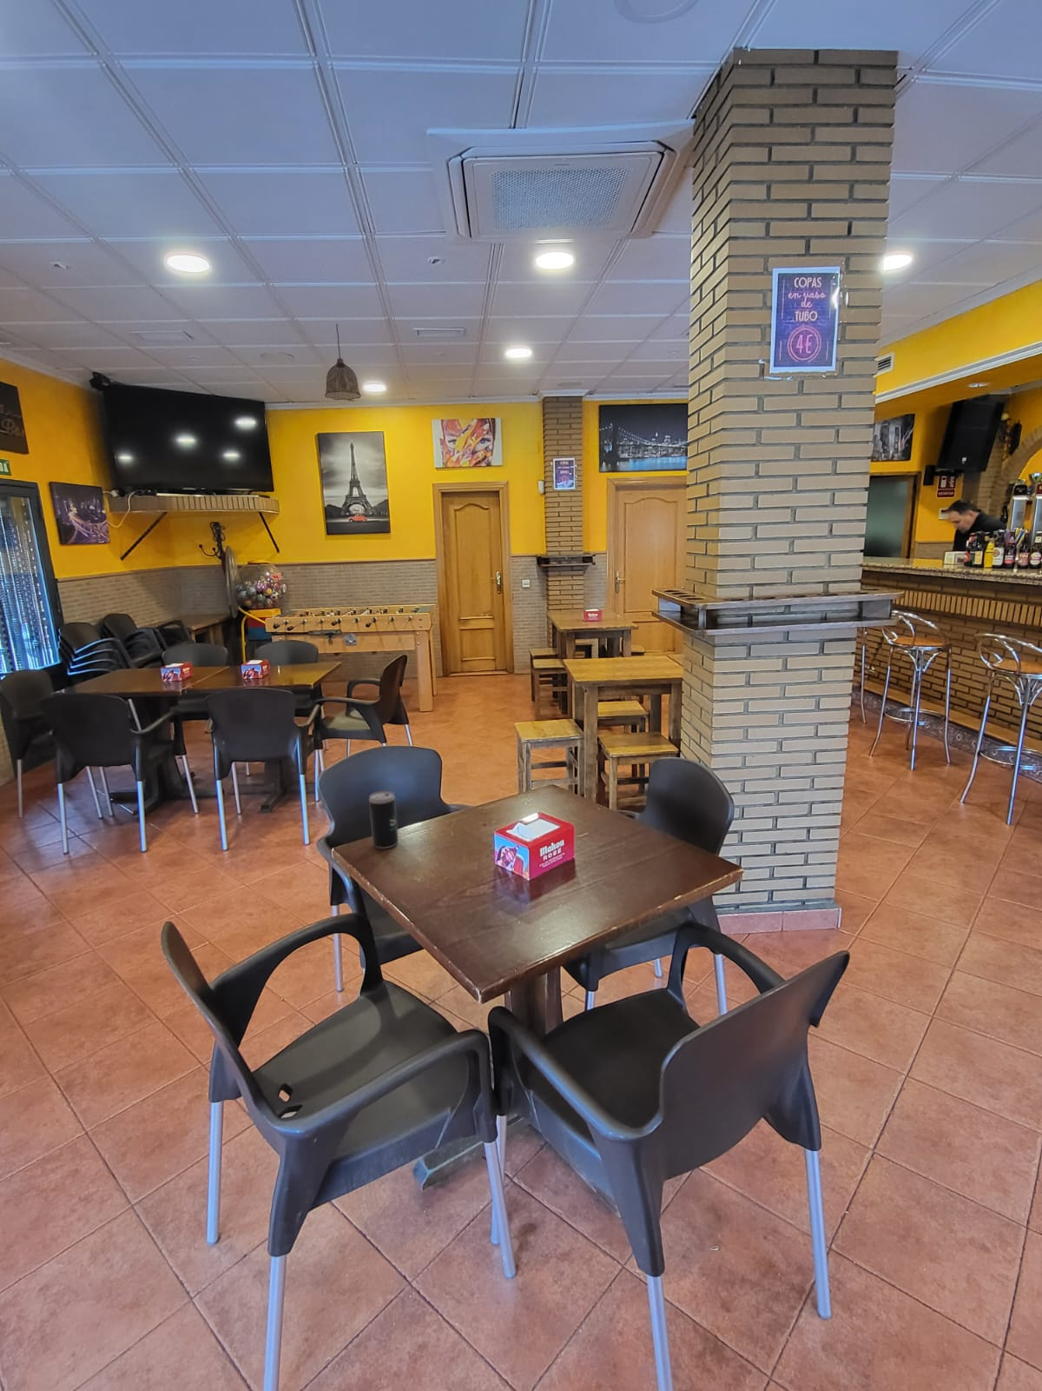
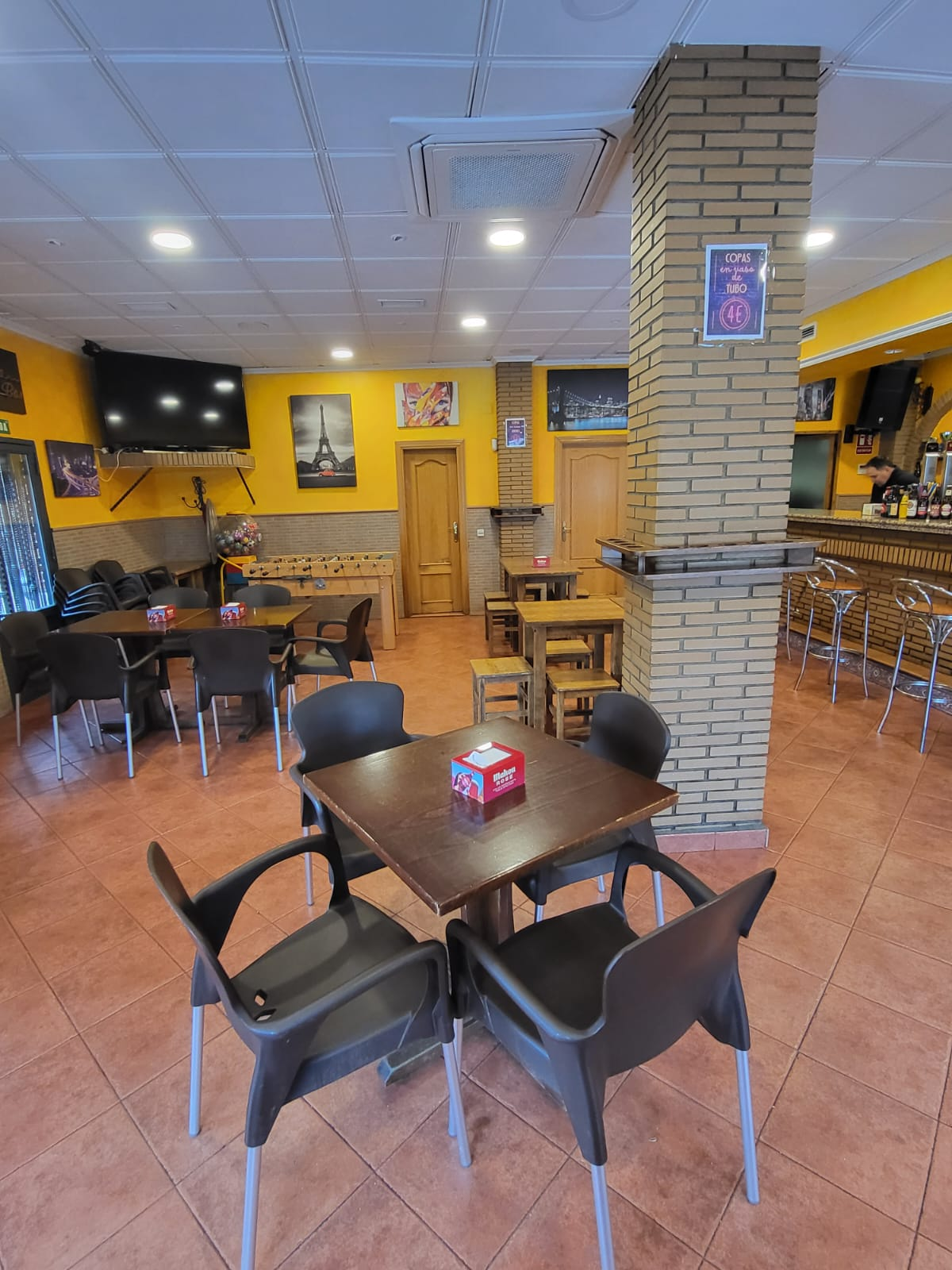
- beverage can [368,791,400,849]
- pendant lamp [324,322,362,401]
